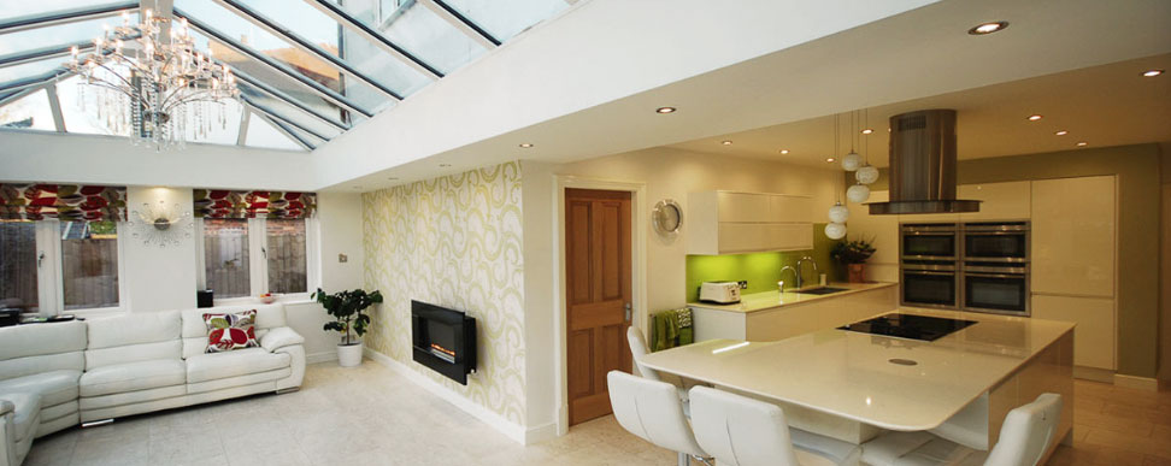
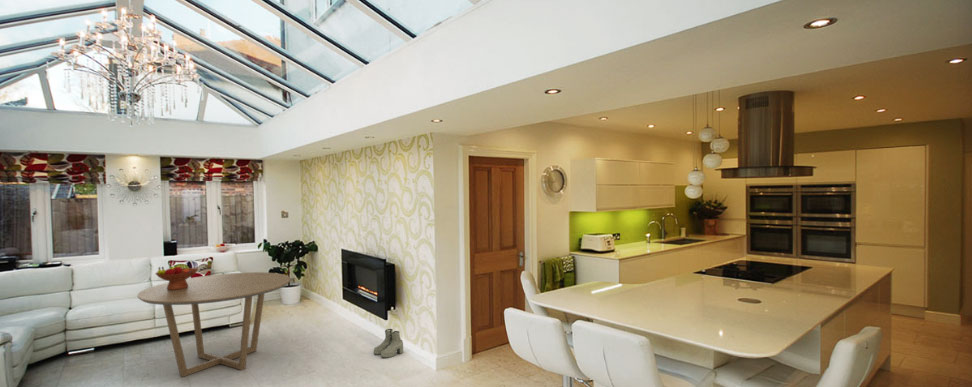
+ fruit bowl [154,264,199,290]
+ dining table [136,271,291,378]
+ boots [373,328,404,359]
